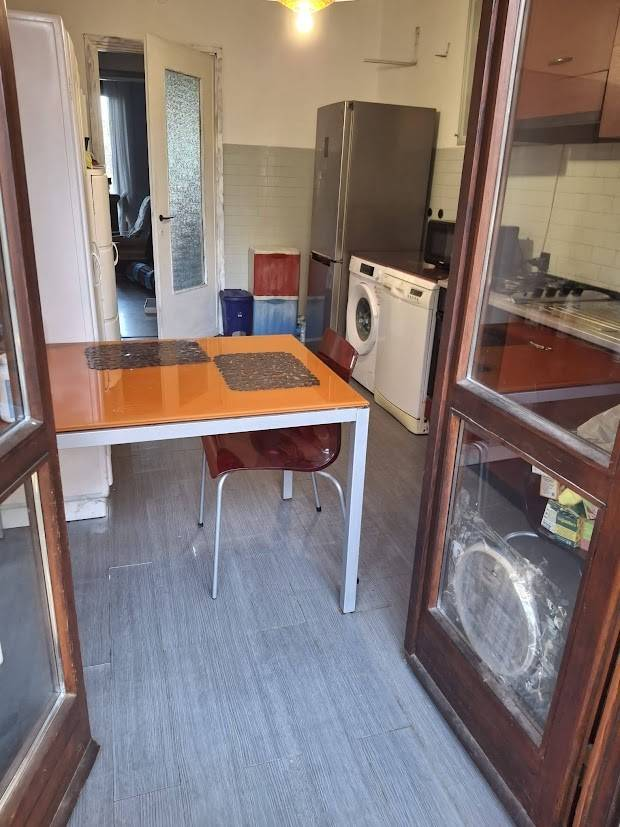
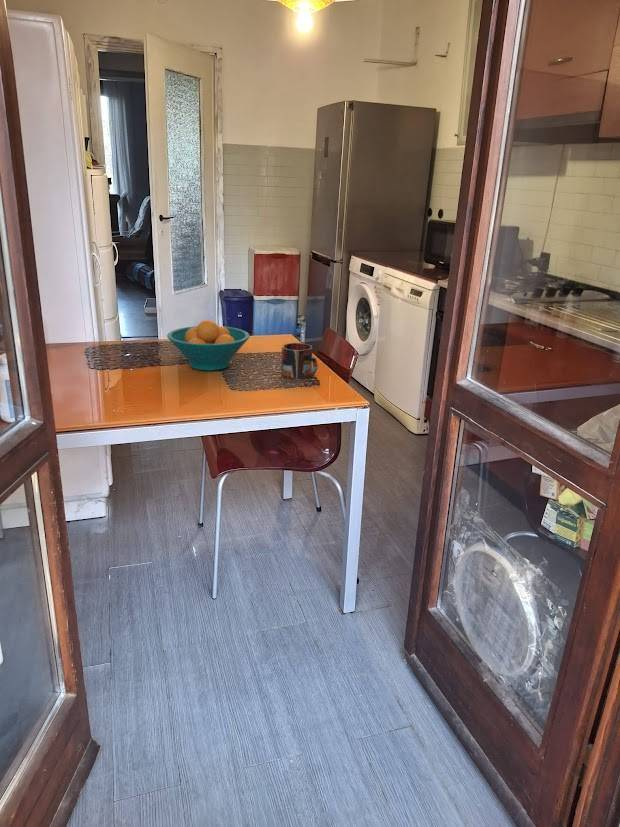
+ fruit bowl [166,319,251,372]
+ mug [280,342,319,379]
